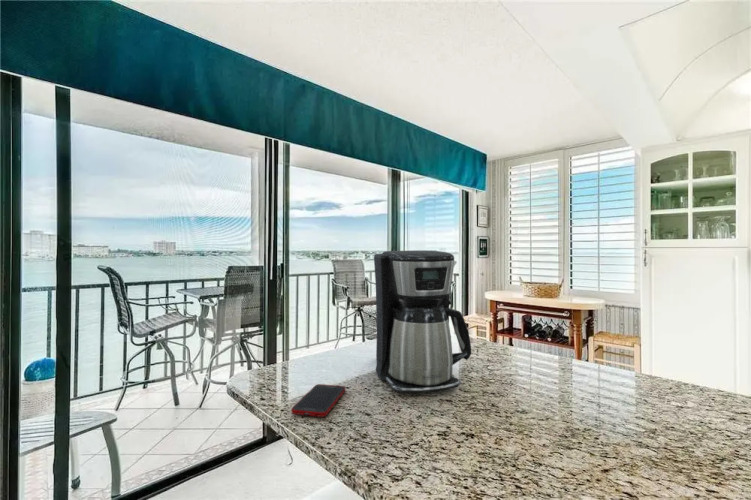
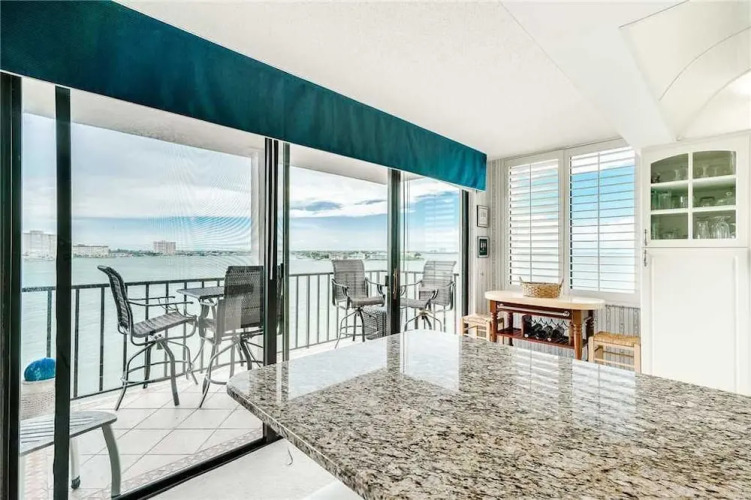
- coffee maker [373,249,472,394]
- cell phone [290,383,346,418]
